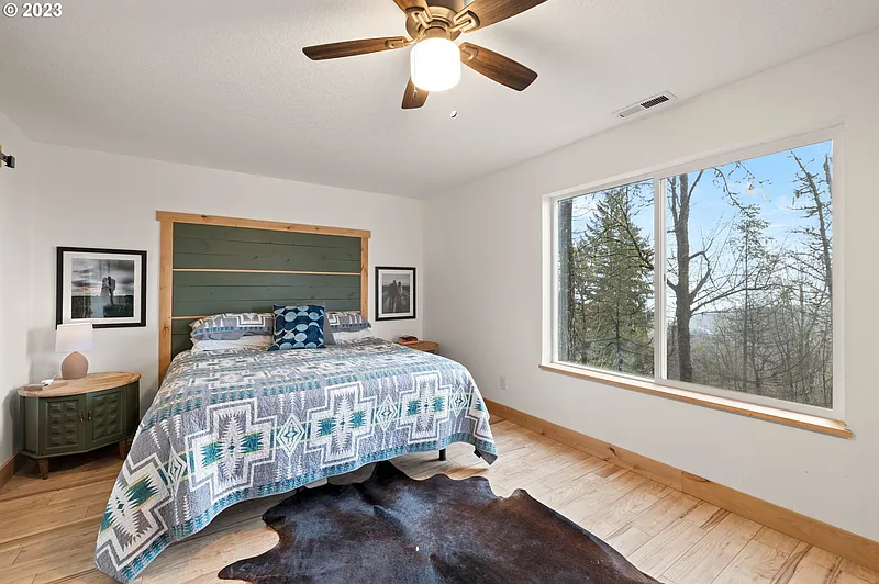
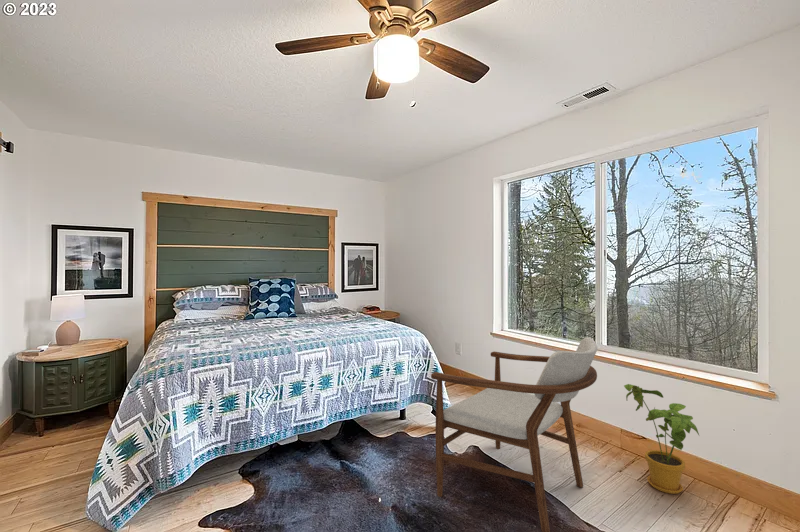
+ armchair [430,336,598,532]
+ house plant [623,383,700,495]
